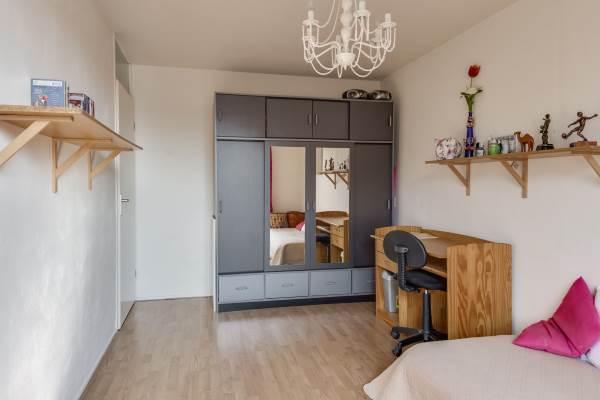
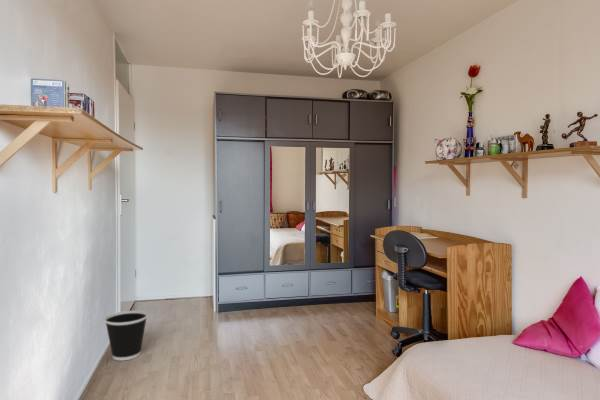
+ wastebasket [104,310,149,362]
